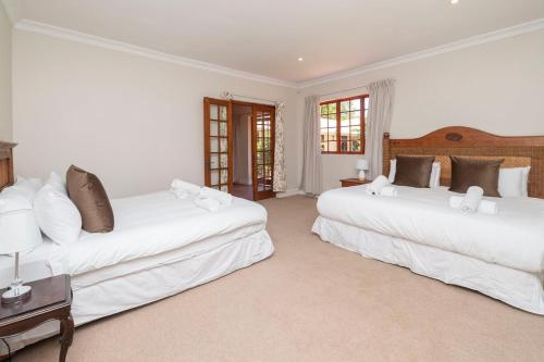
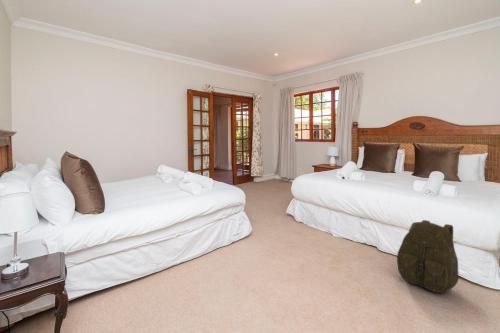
+ backpack [396,219,460,294]
